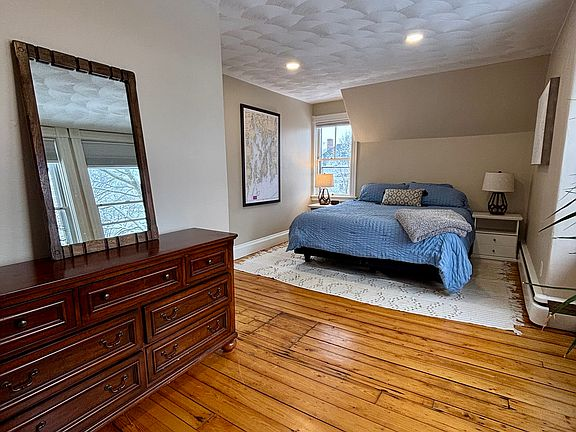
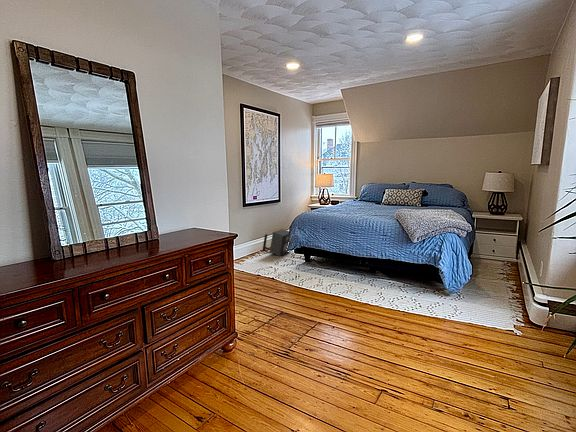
+ speaker [262,228,291,257]
